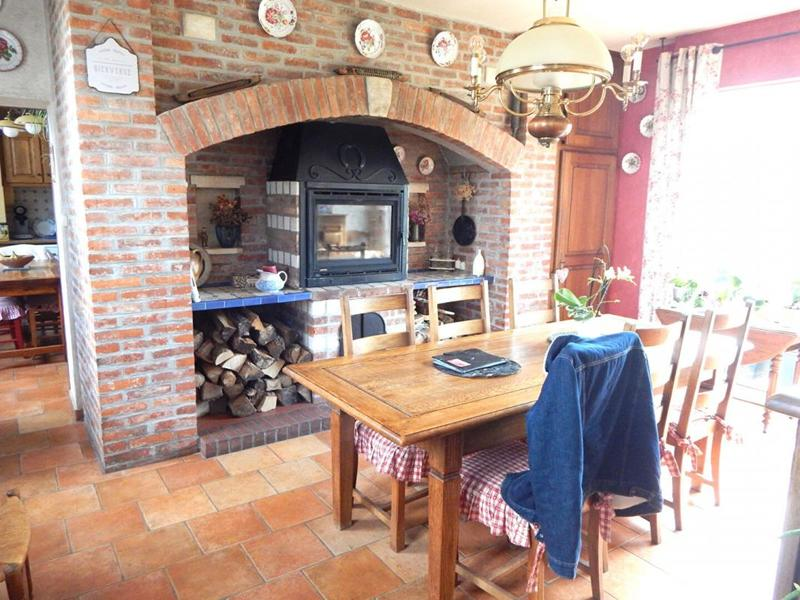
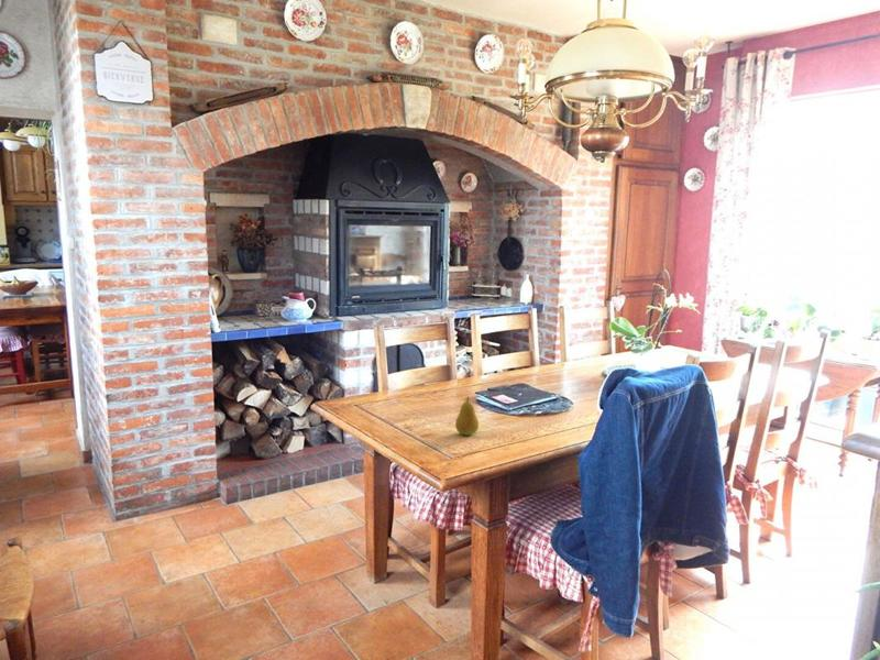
+ fruit [454,396,480,437]
